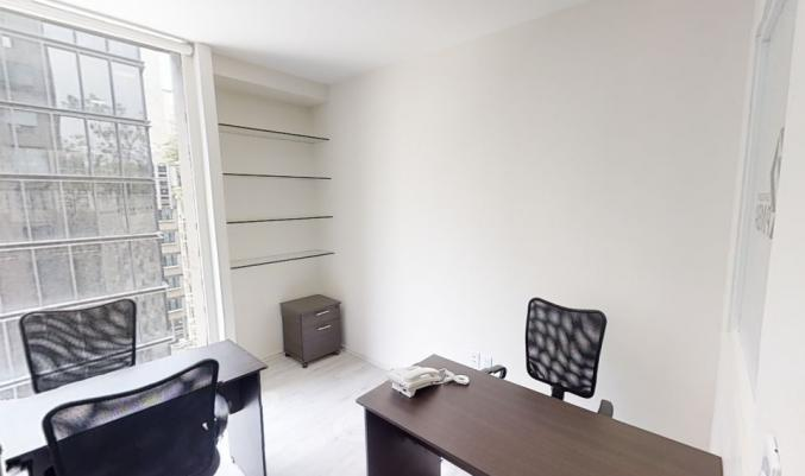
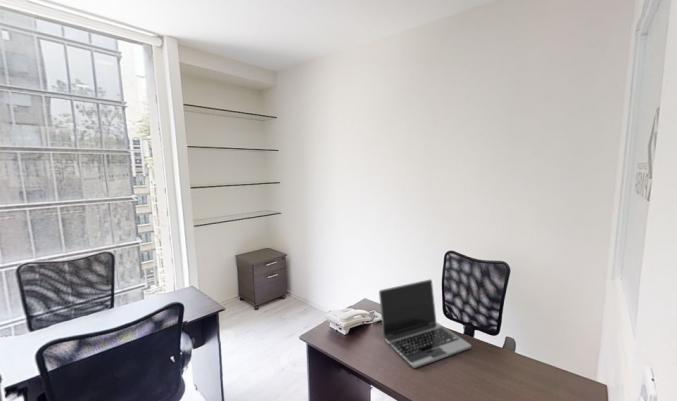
+ laptop [378,278,472,369]
